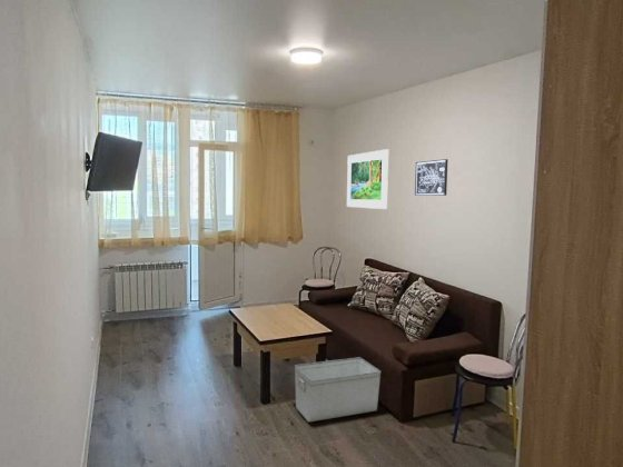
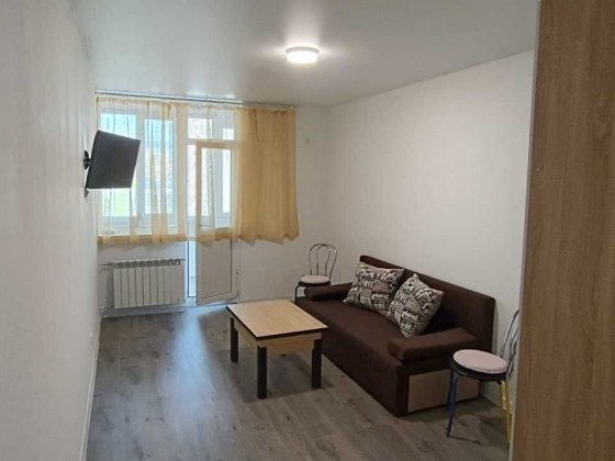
- storage bin [294,356,382,423]
- wall art [414,158,448,197]
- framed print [346,148,389,210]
